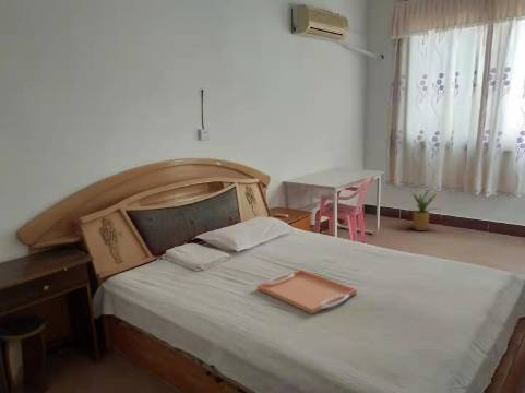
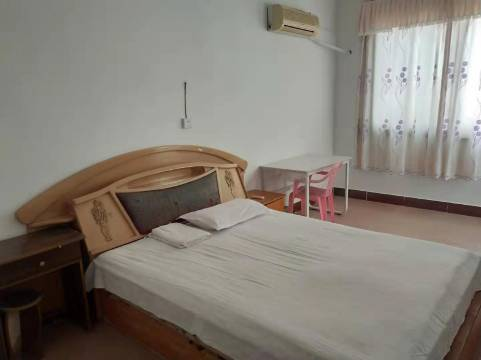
- house plant [399,184,444,231]
- serving tray [256,269,358,315]
